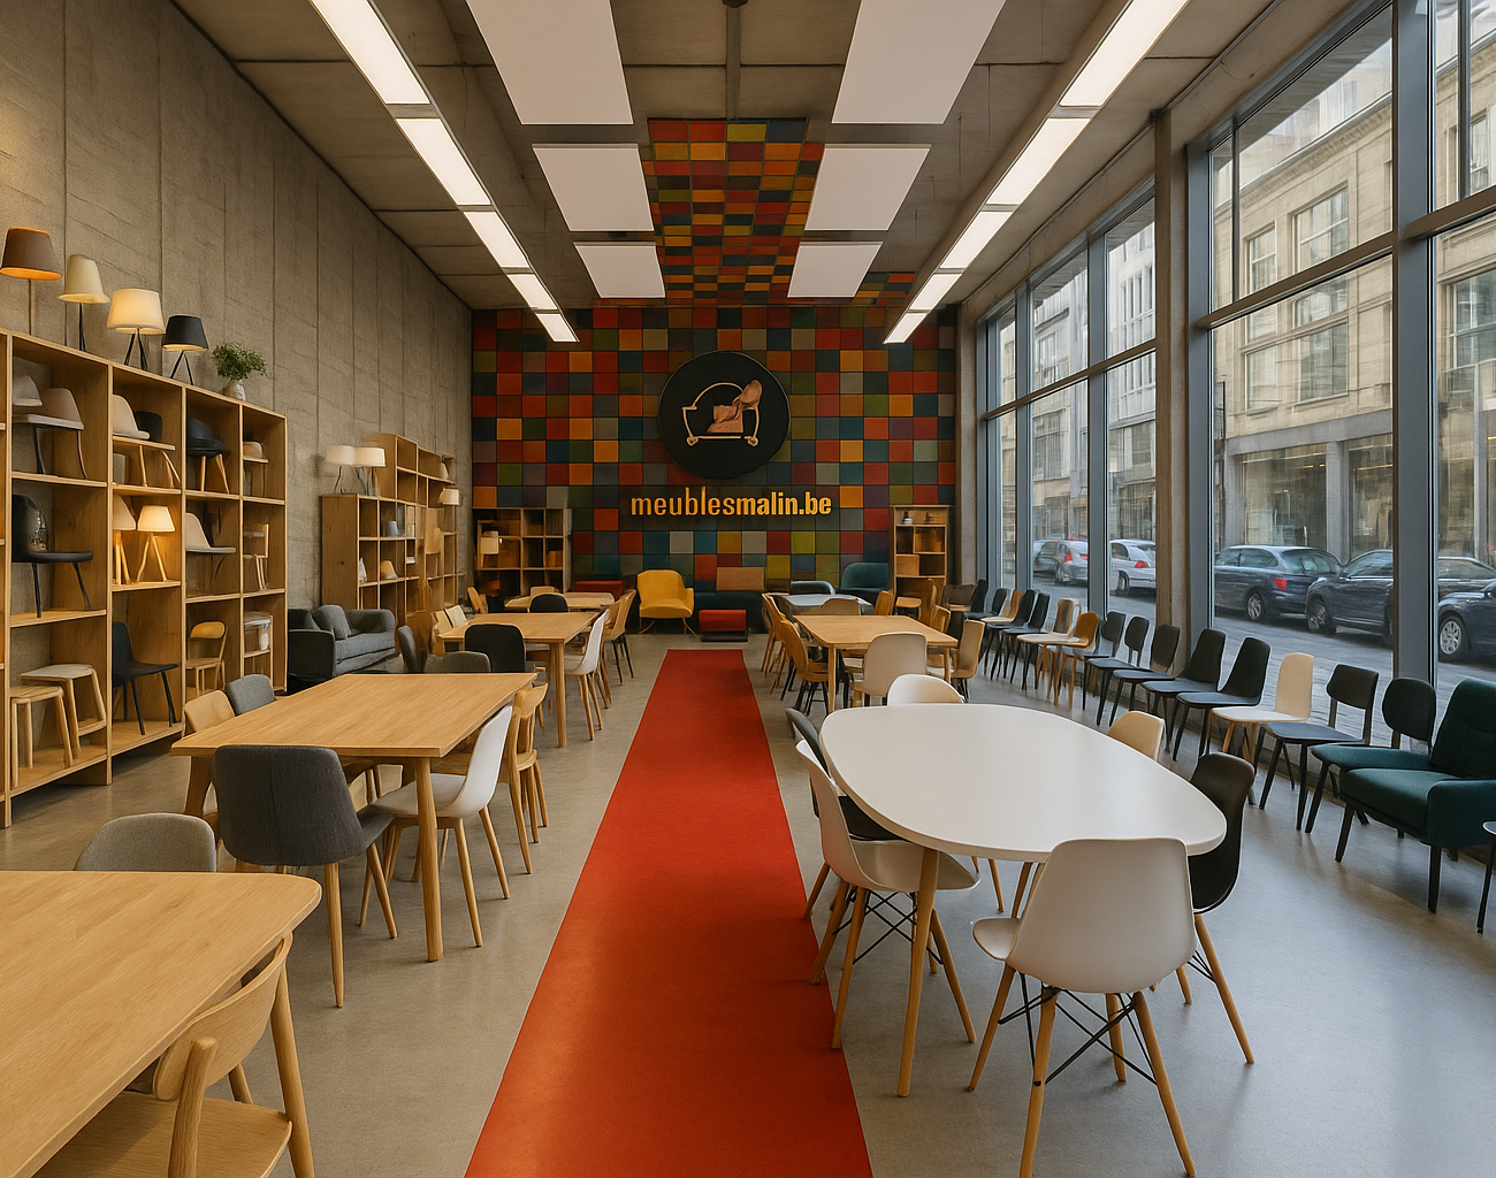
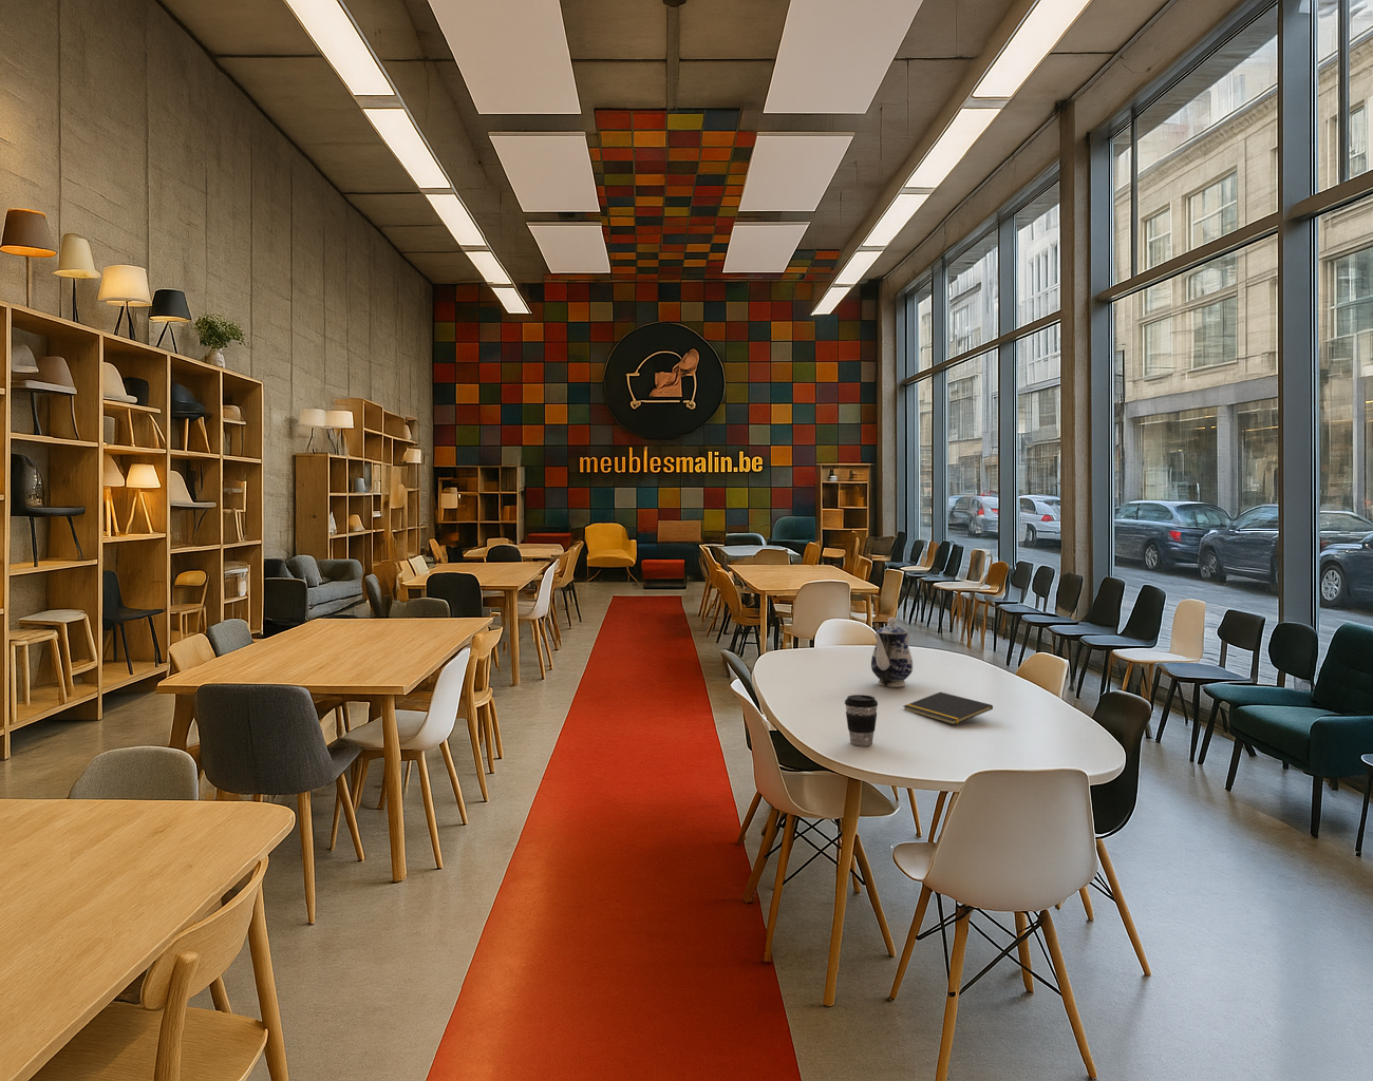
+ notepad [903,691,994,725]
+ teapot [870,616,914,689]
+ coffee cup [844,693,878,747]
